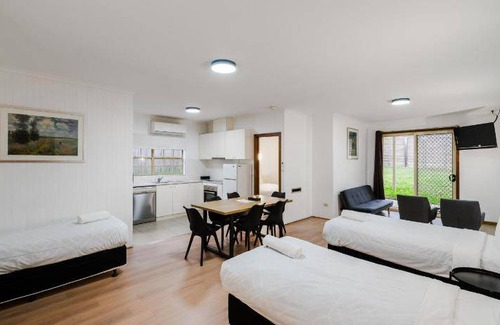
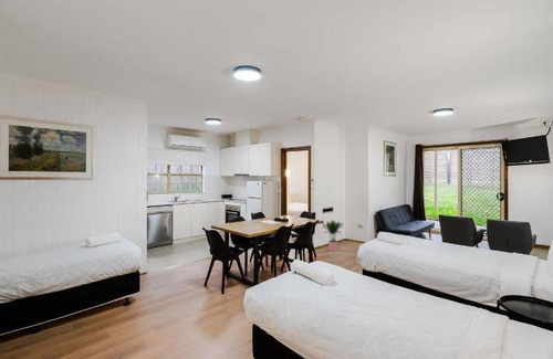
+ potted plant [321,219,345,252]
